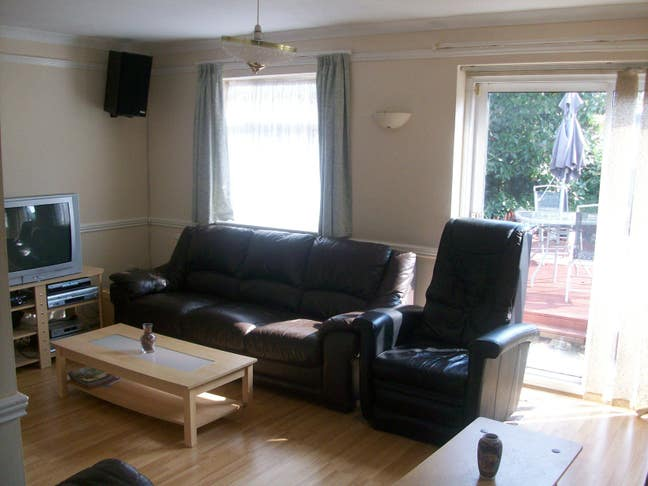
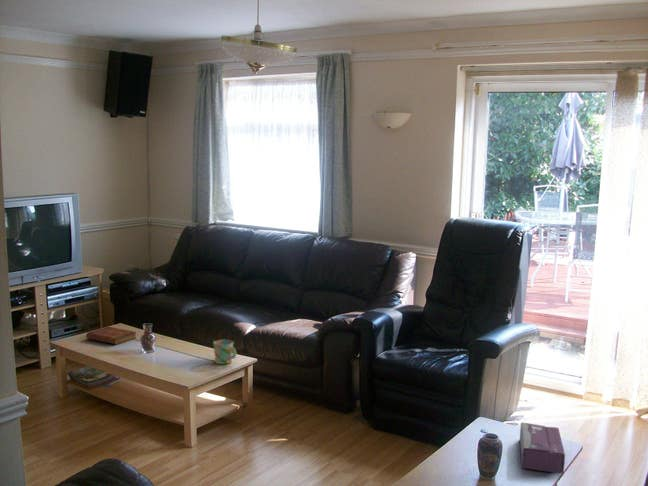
+ bible [85,326,137,345]
+ mug [212,339,237,365]
+ tissue box [519,421,566,475]
